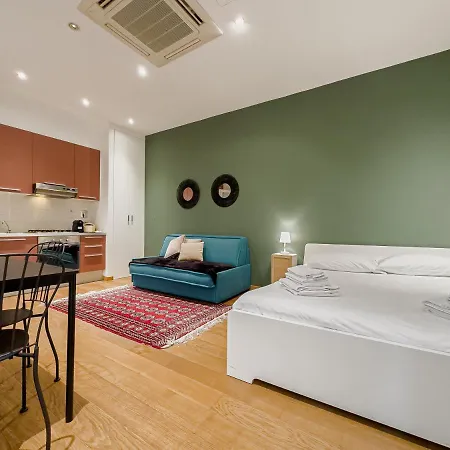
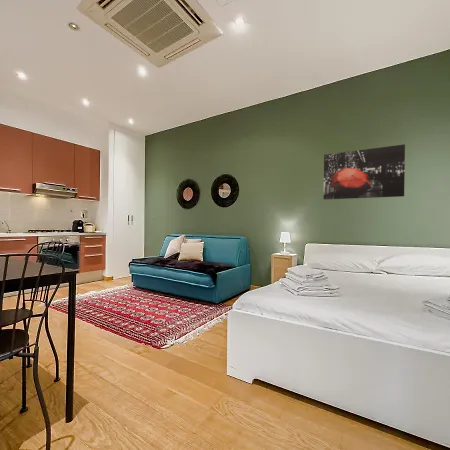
+ wall art [323,143,406,201]
